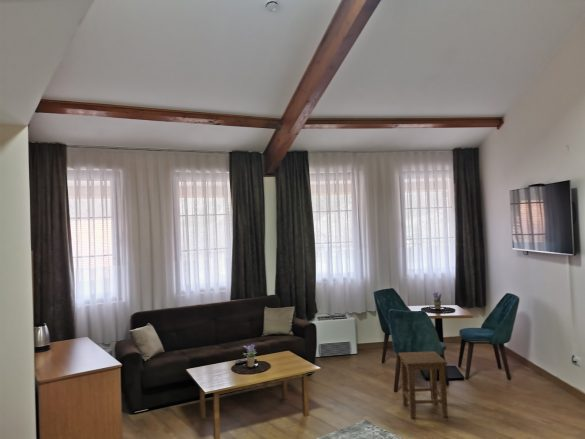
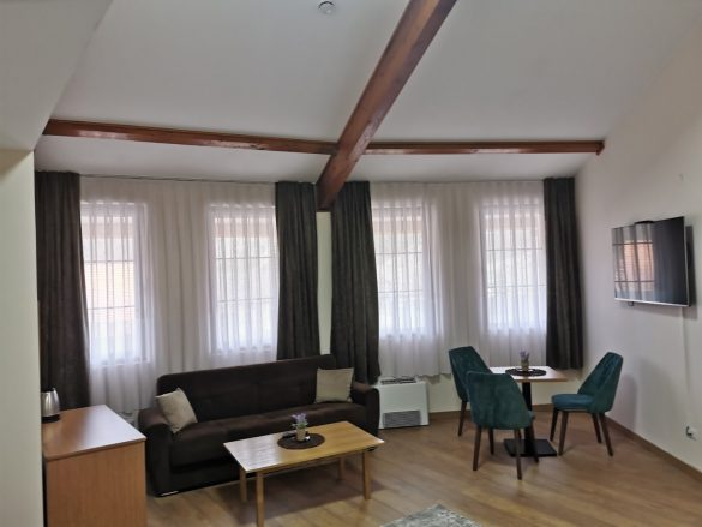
- stool [397,350,449,419]
